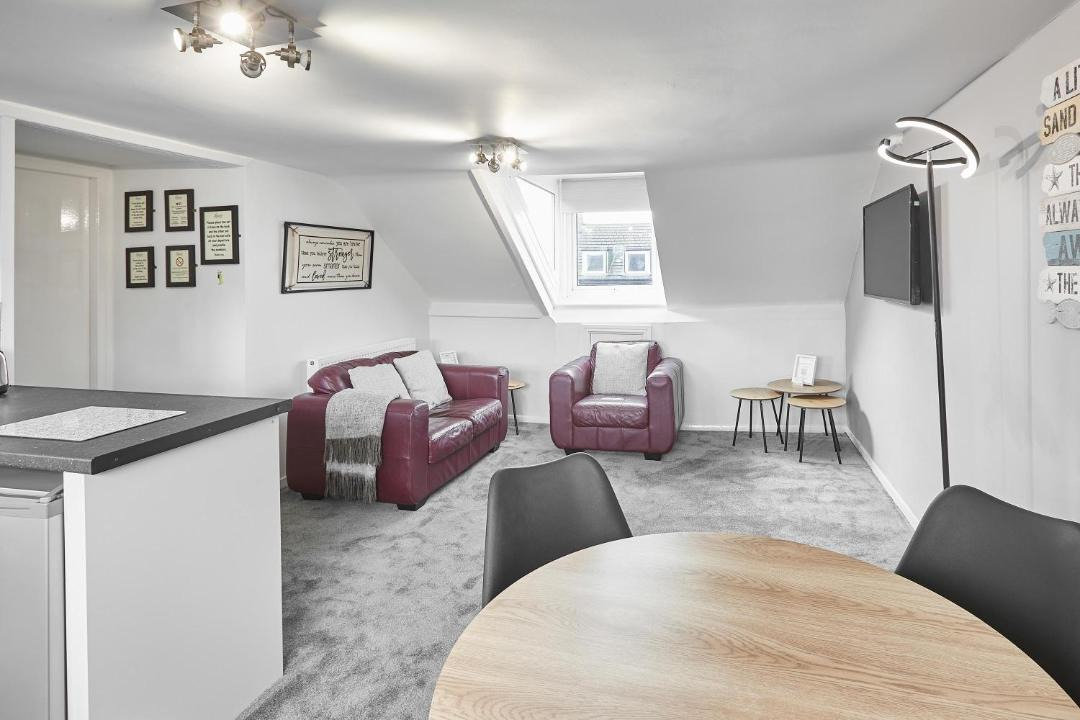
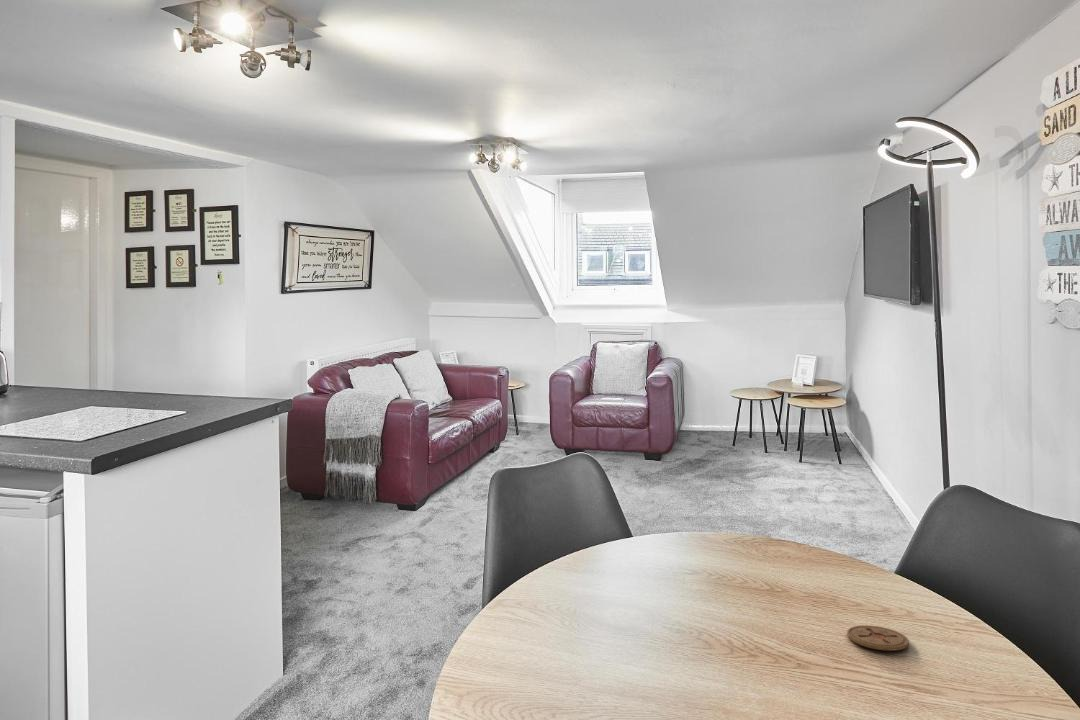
+ coaster [846,625,910,652]
